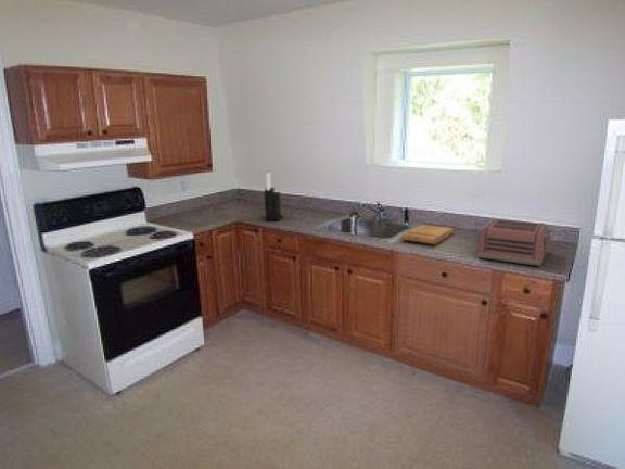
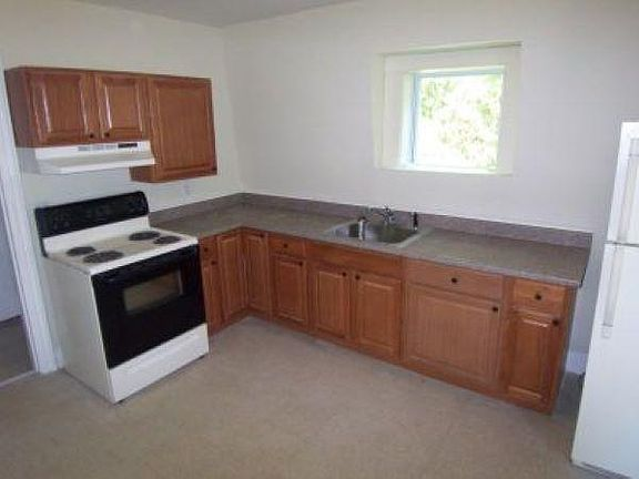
- toaster [476,218,558,267]
- knife block [264,172,284,221]
- cutting board [400,224,455,245]
